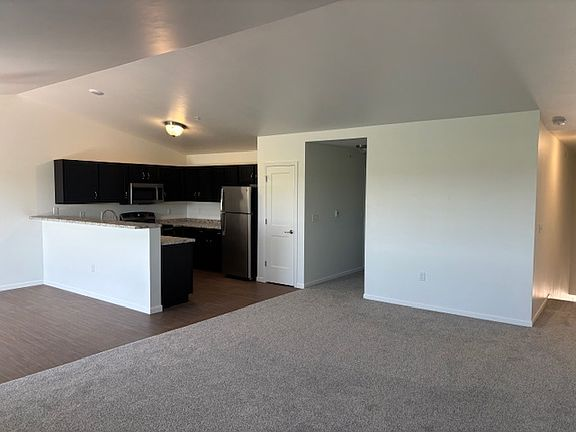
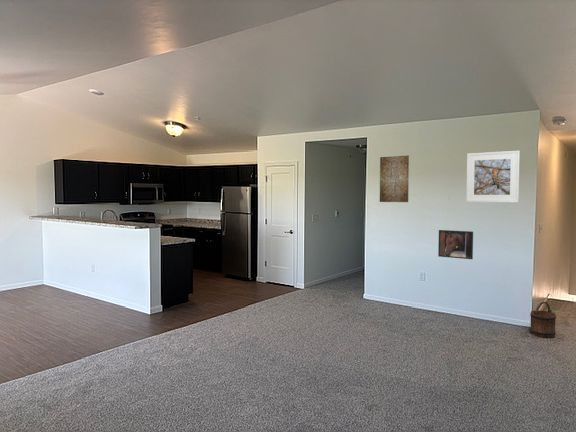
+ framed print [437,229,474,260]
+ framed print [465,150,521,203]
+ wall art [379,154,410,203]
+ bucket [529,301,557,339]
